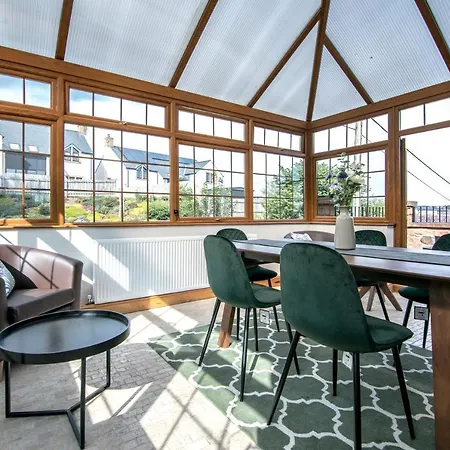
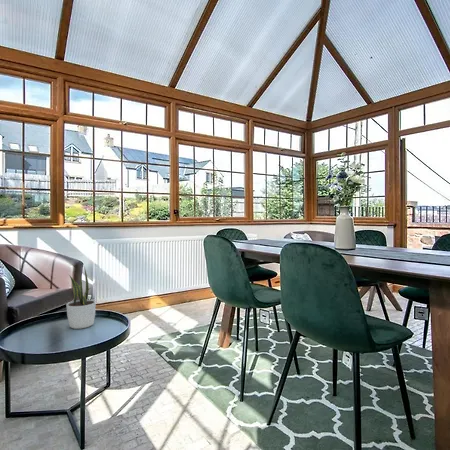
+ potted plant [65,265,97,330]
